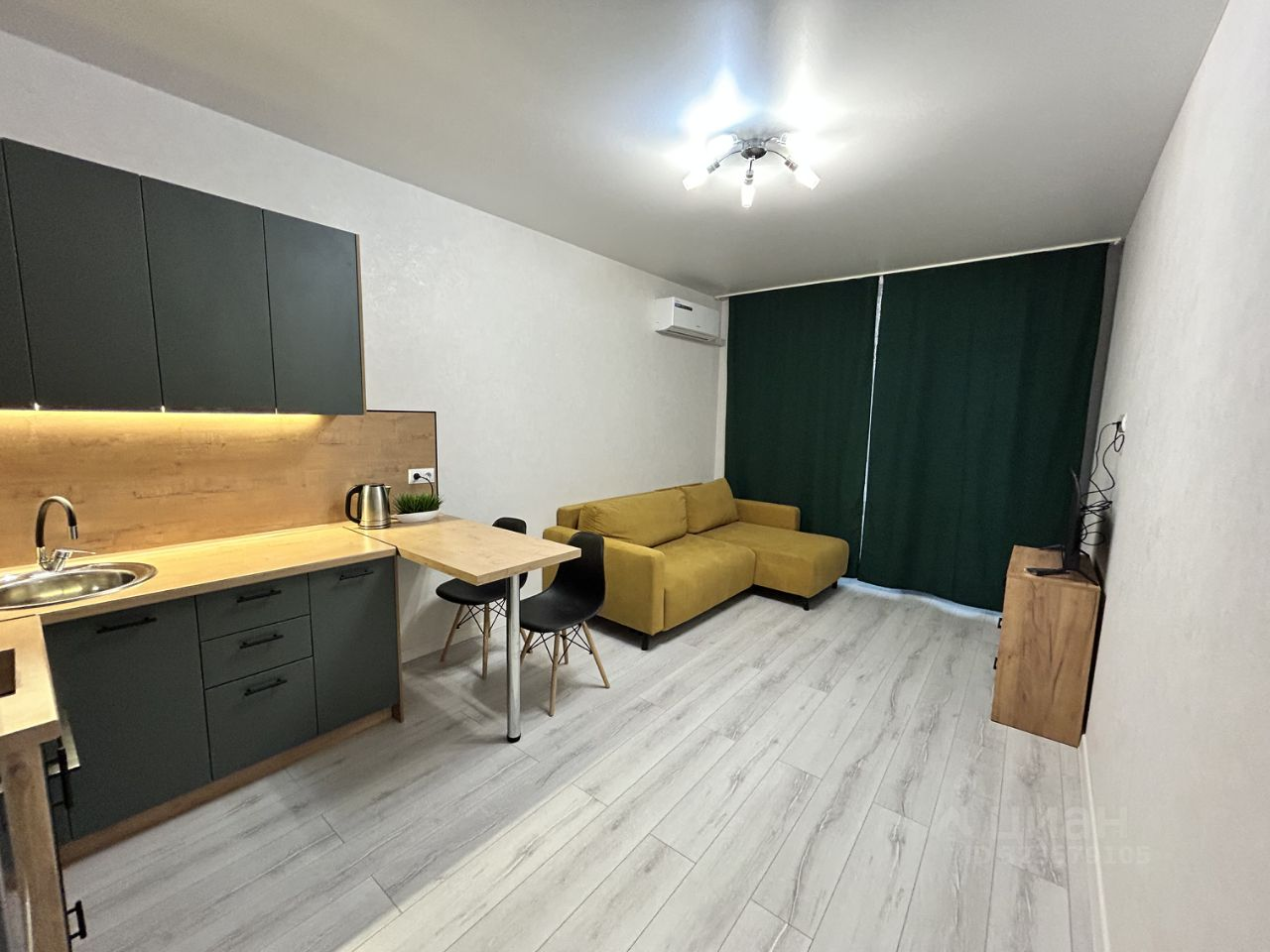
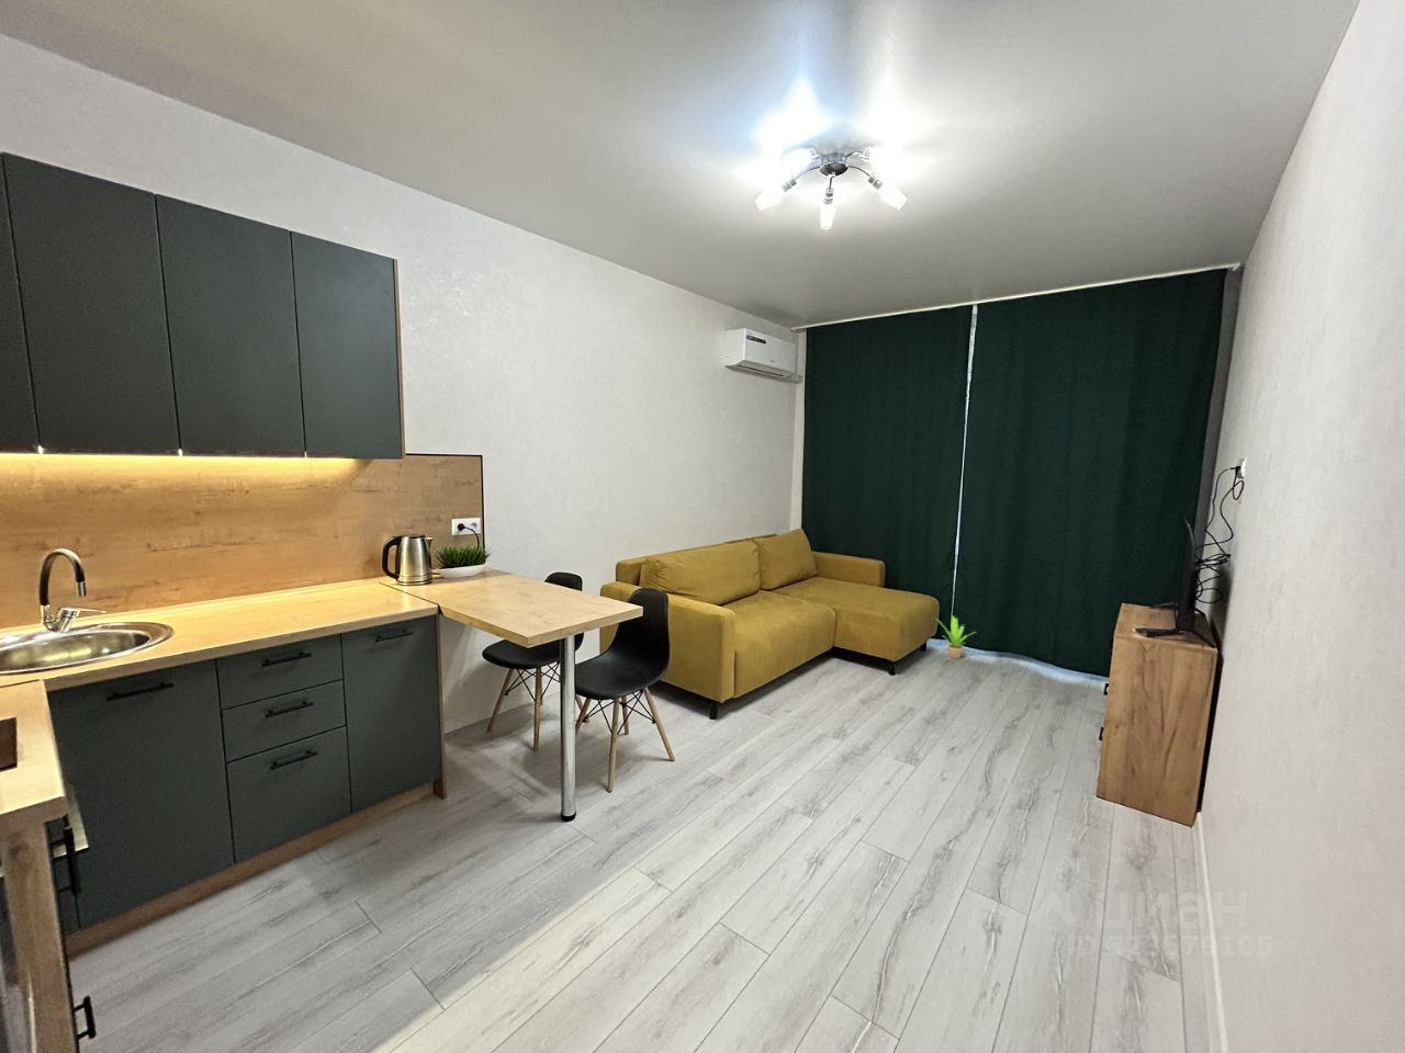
+ potted plant [935,614,977,660]
